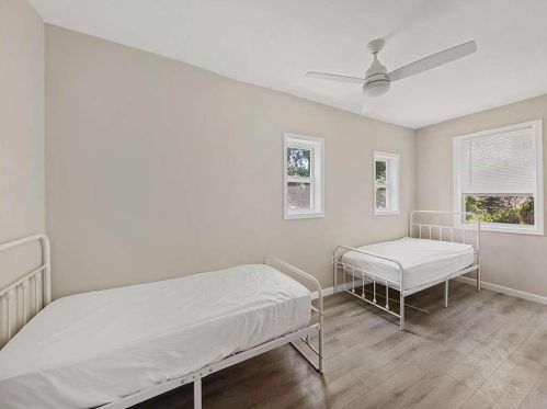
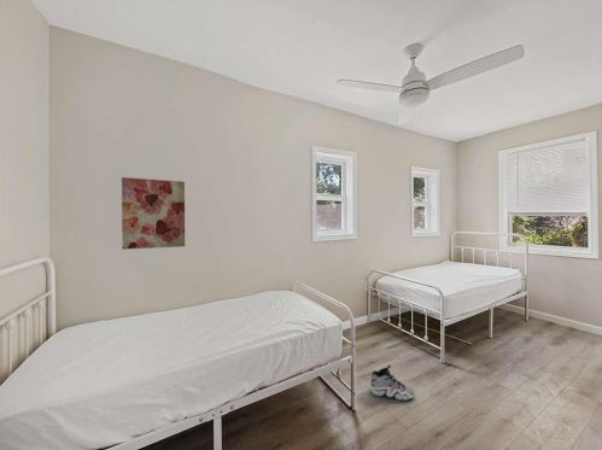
+ wall art [121,176,186,251]
+ sneaker [369,363,416,402]
